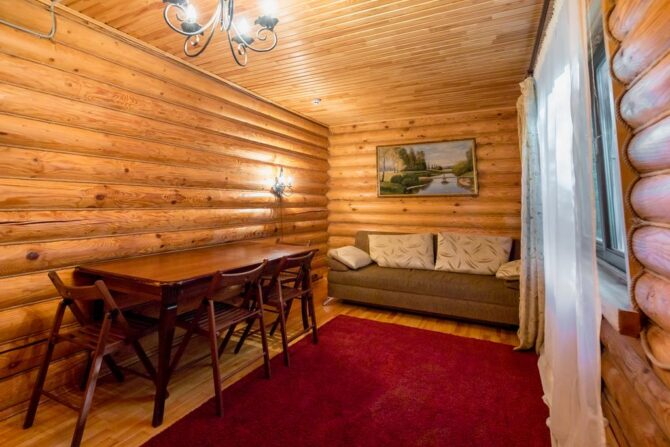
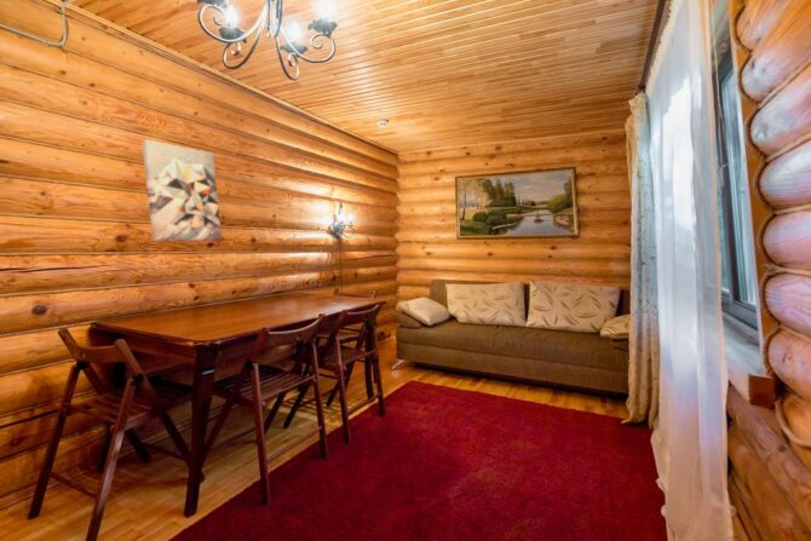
+ wall art [140,138,223,242]
